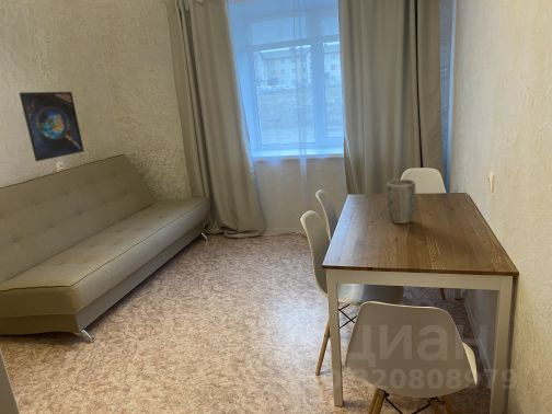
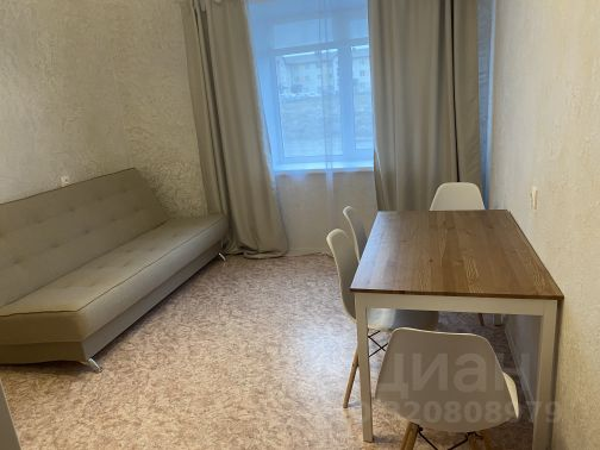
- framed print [19,91,85,162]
- plant pot [386,179,416,225]
